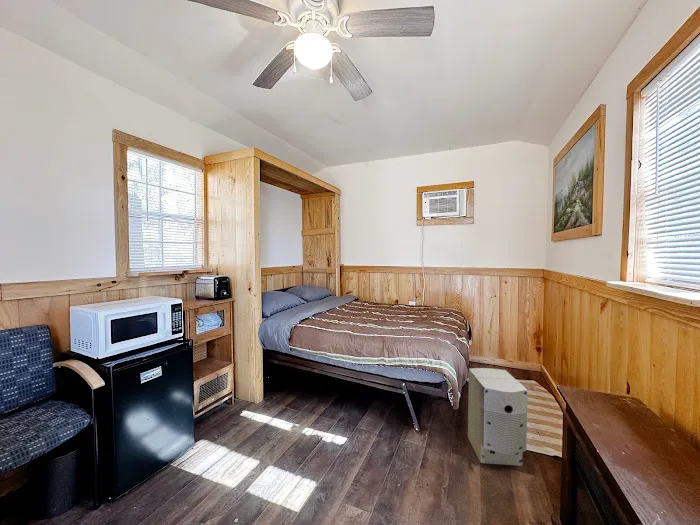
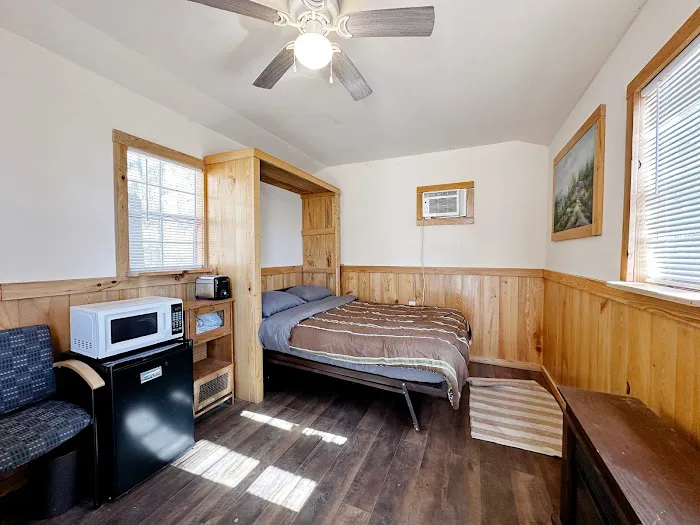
- air purifier [467,367,528,467]
